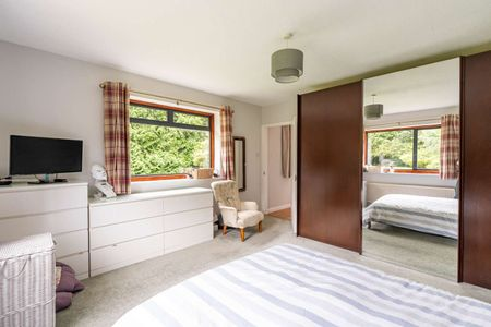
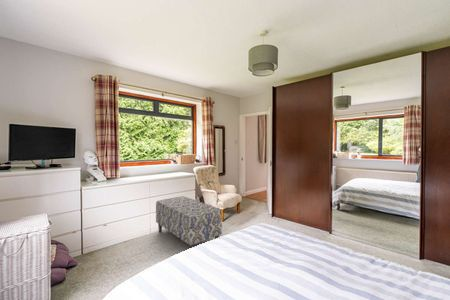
+ bench [155,195,223,249]
